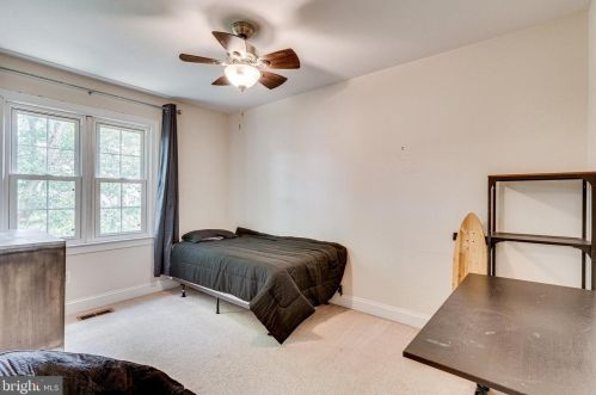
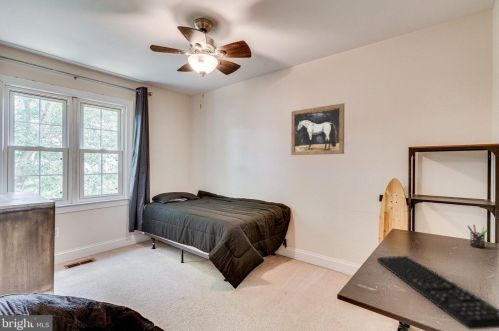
+ pen holder [466,224,489,249]
+ wall art [290,102,345,156]
+ keyboard [376,255,499,330]
